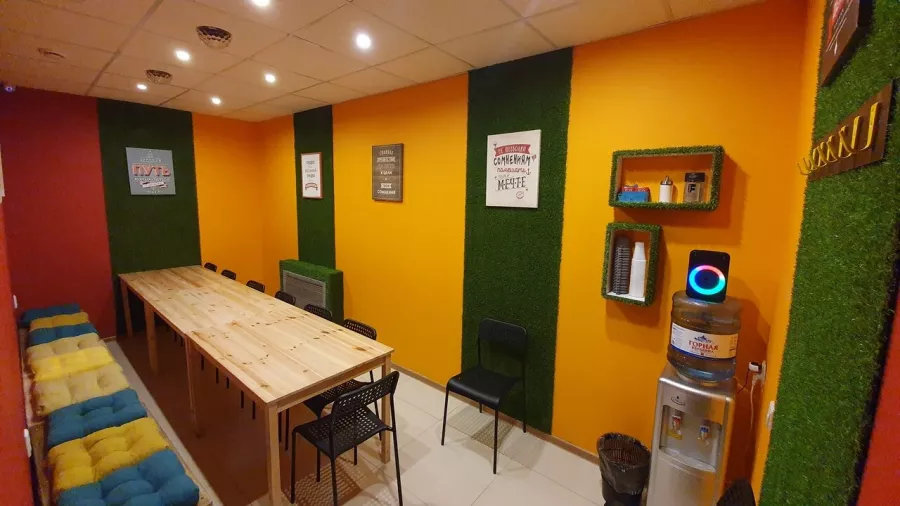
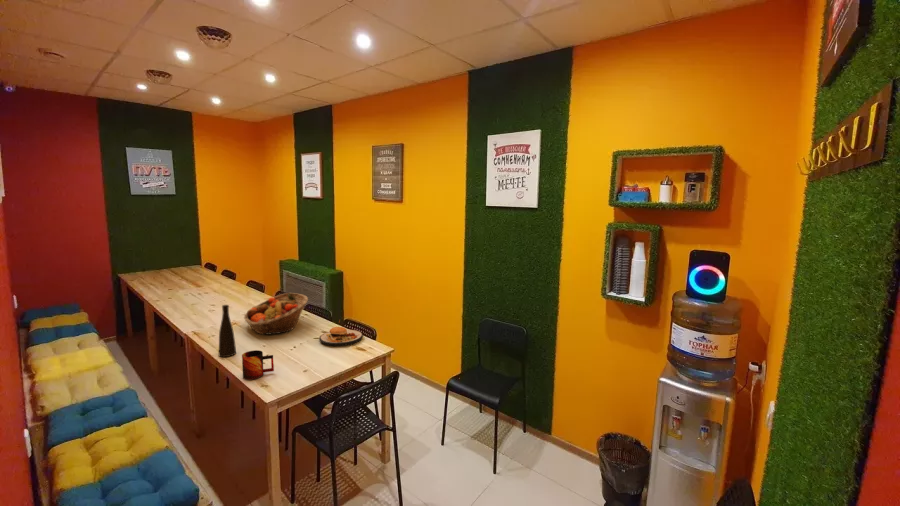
+ fruit basket [243,292,309,335]
+ mug [241,349,275,381]
+ plate [318,319,364,347]
+ vase [218,304,237,358]
